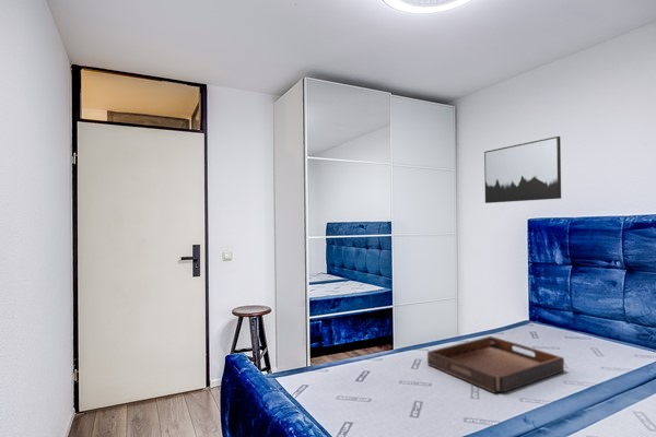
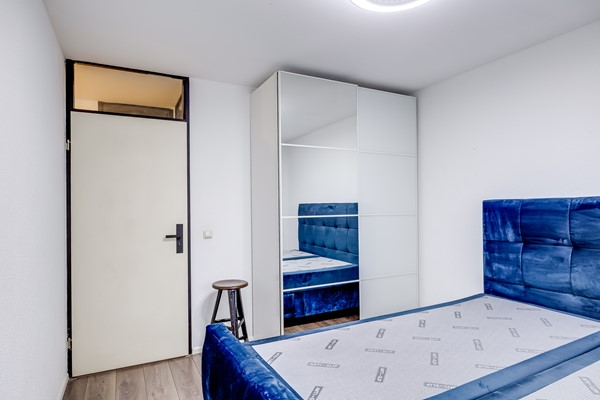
- wall art [483,135,562,204]
- serving tray [426,335,565,394]
